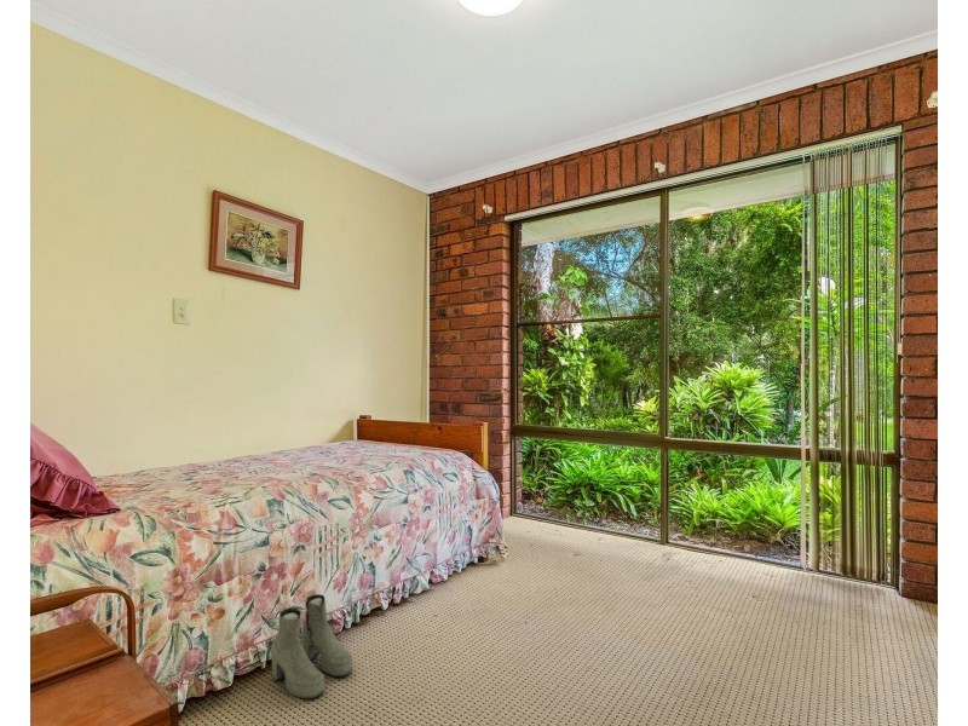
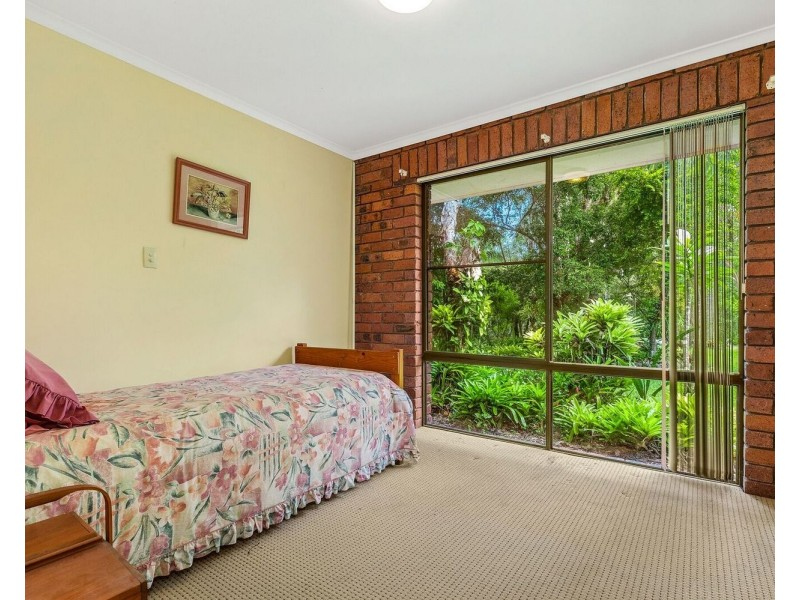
- boots [270,593,355,701]
